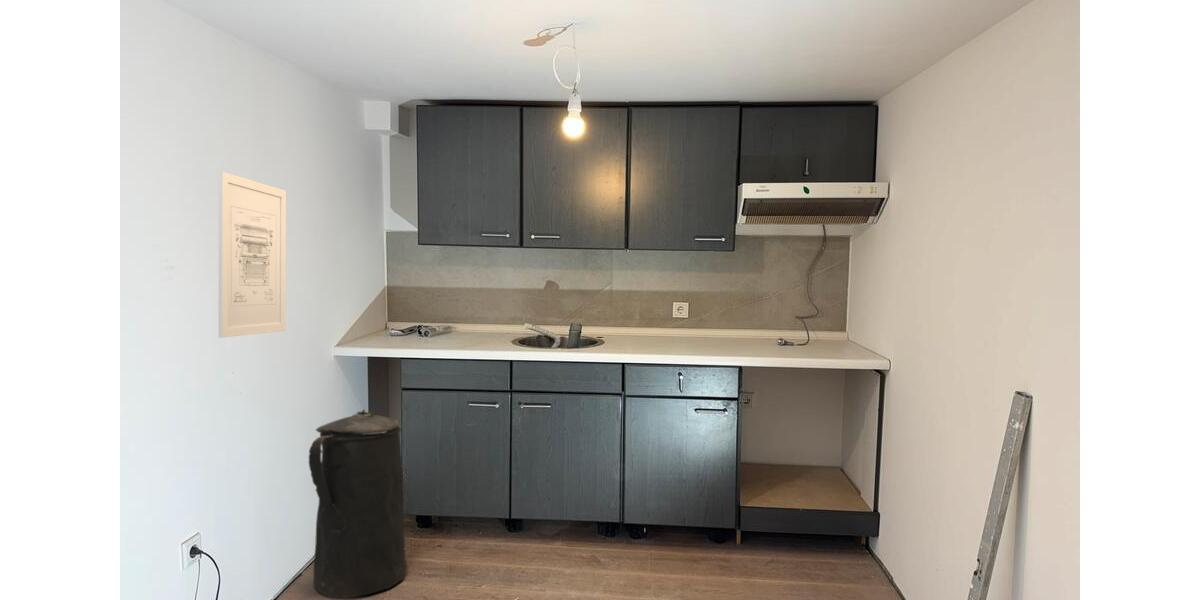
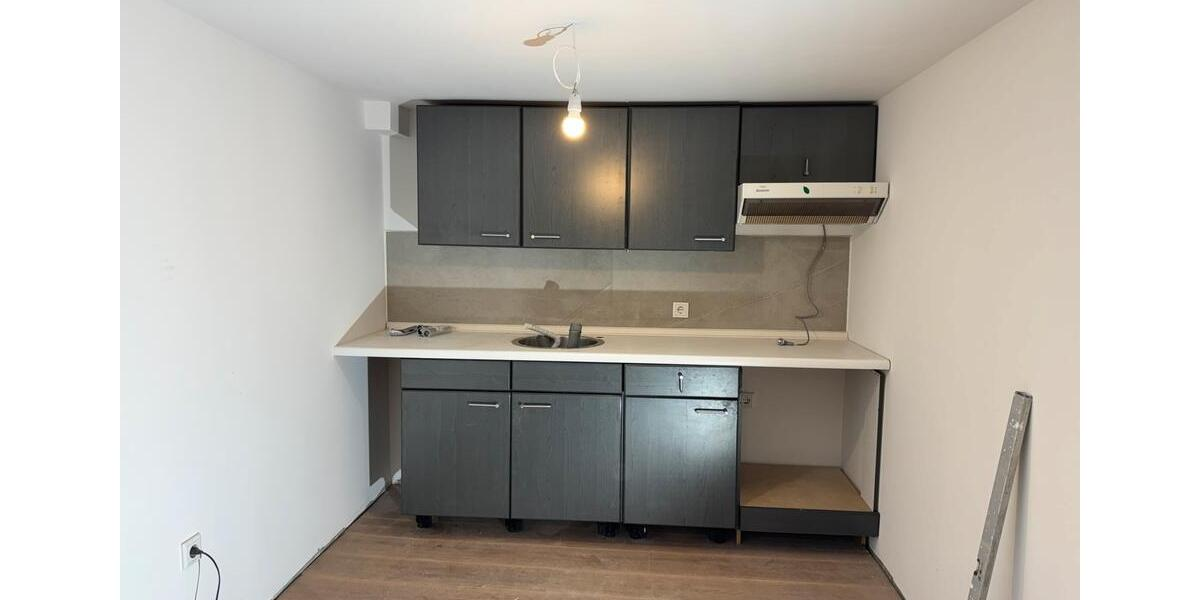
- wall art [218,171,287,339]
- trash can [308,408,407,599]
